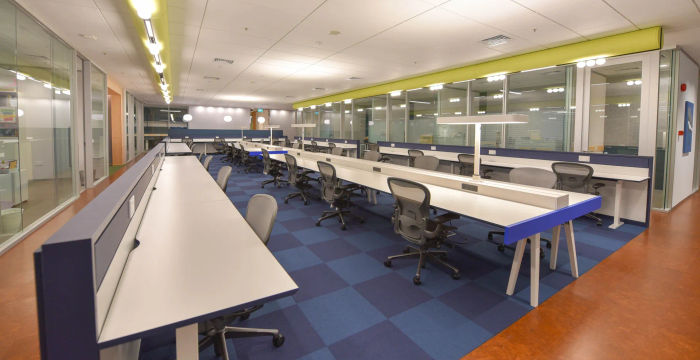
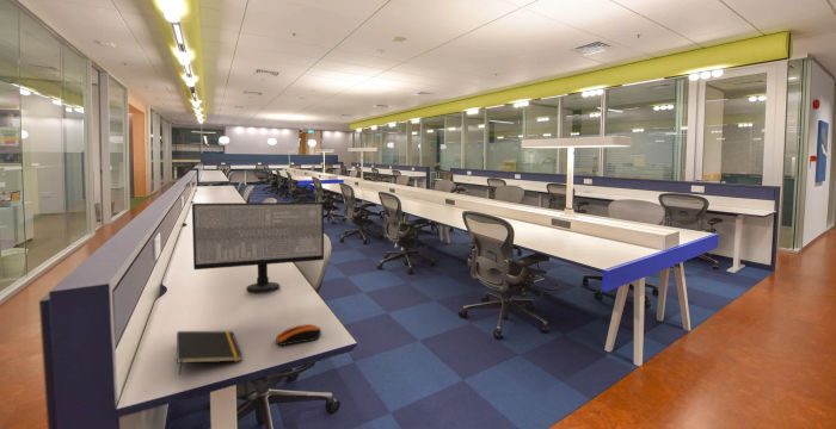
+ notepad [176,330,244,377]
+ computer mouse [275,323,322,347]
+ computer monitor [191,201,325,294]
